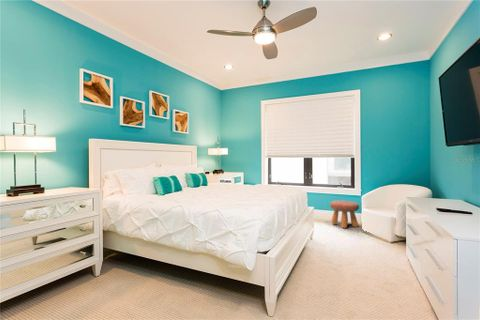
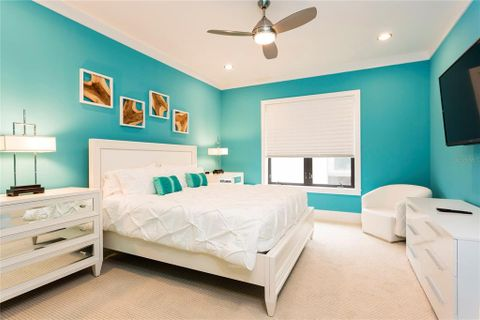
- footstool [329,200,360,229]
